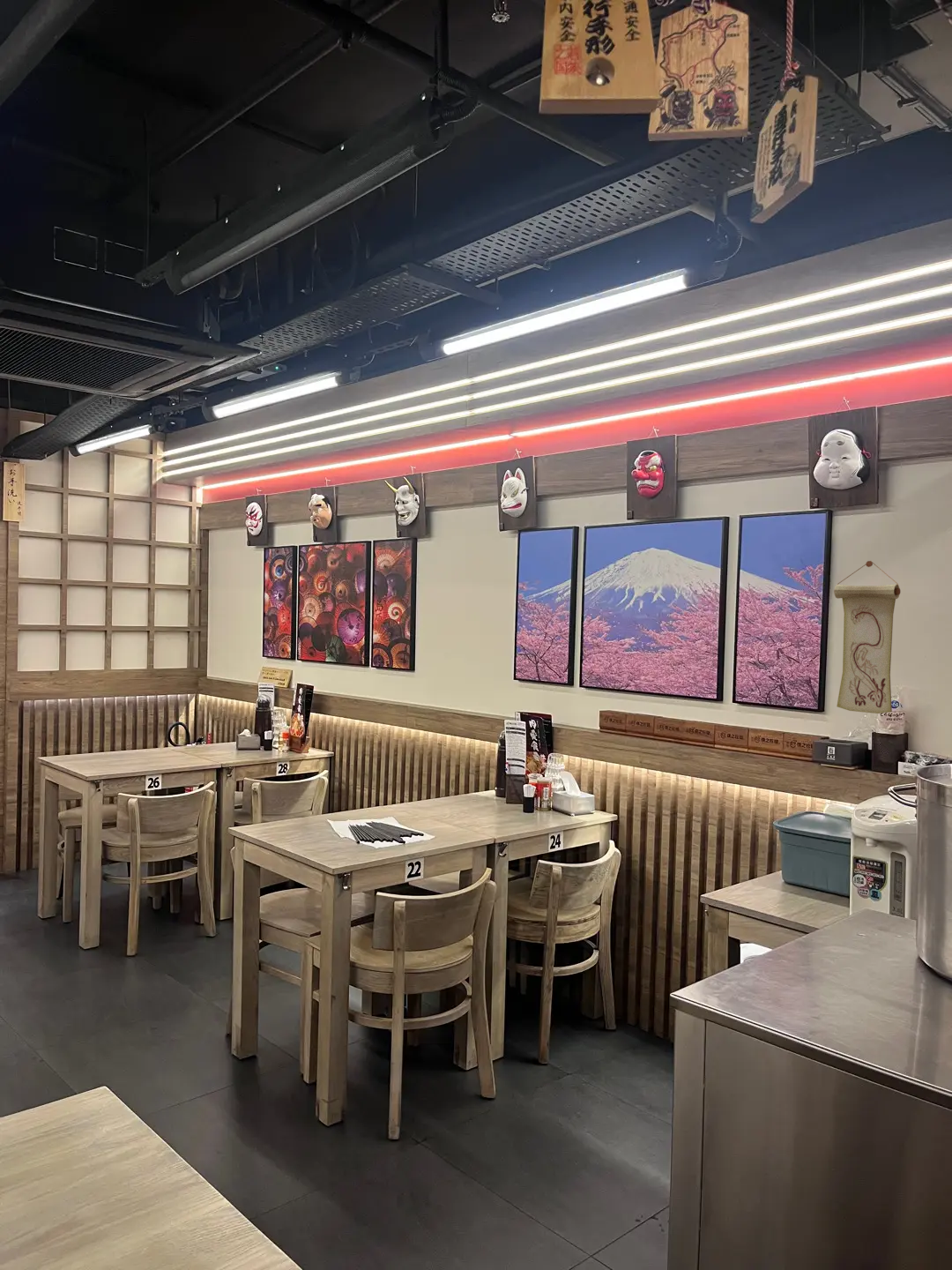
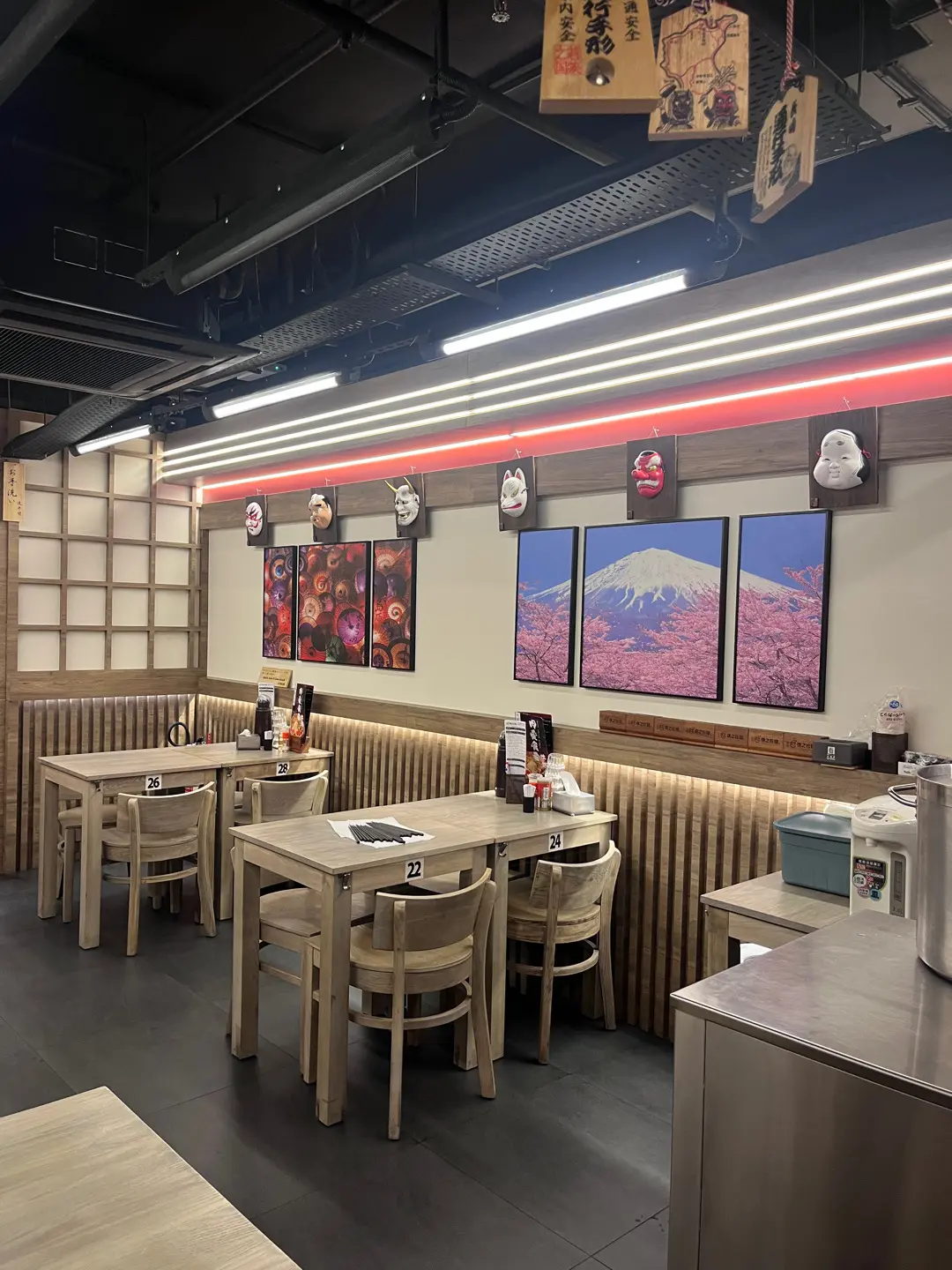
- wall scroll [833,560,901,714]
